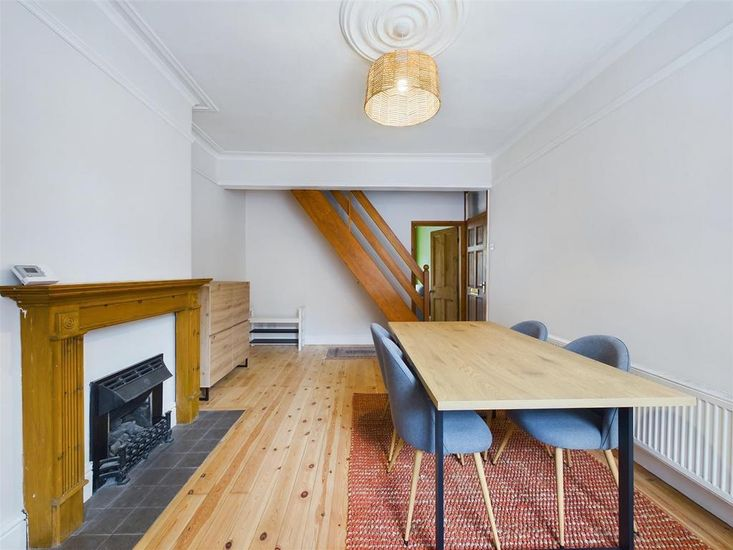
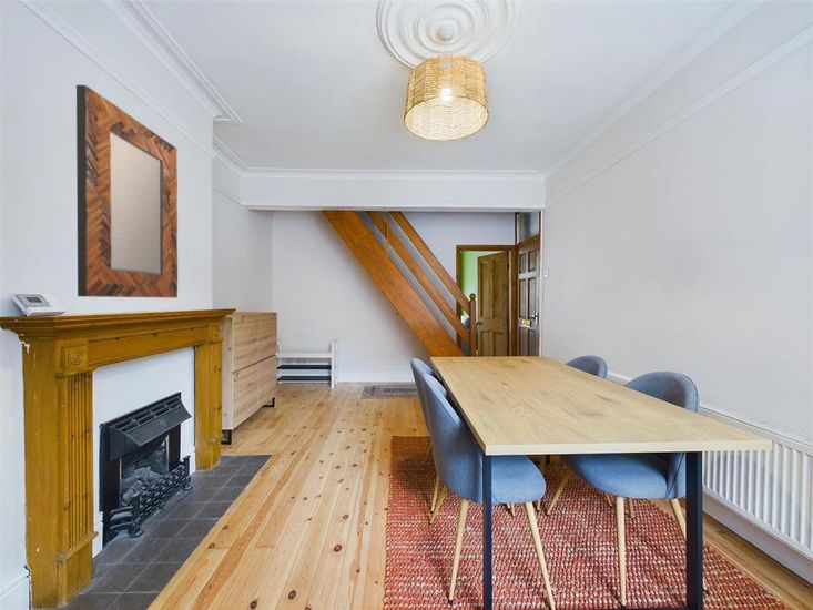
+ home mirror [75,84,179,298]
